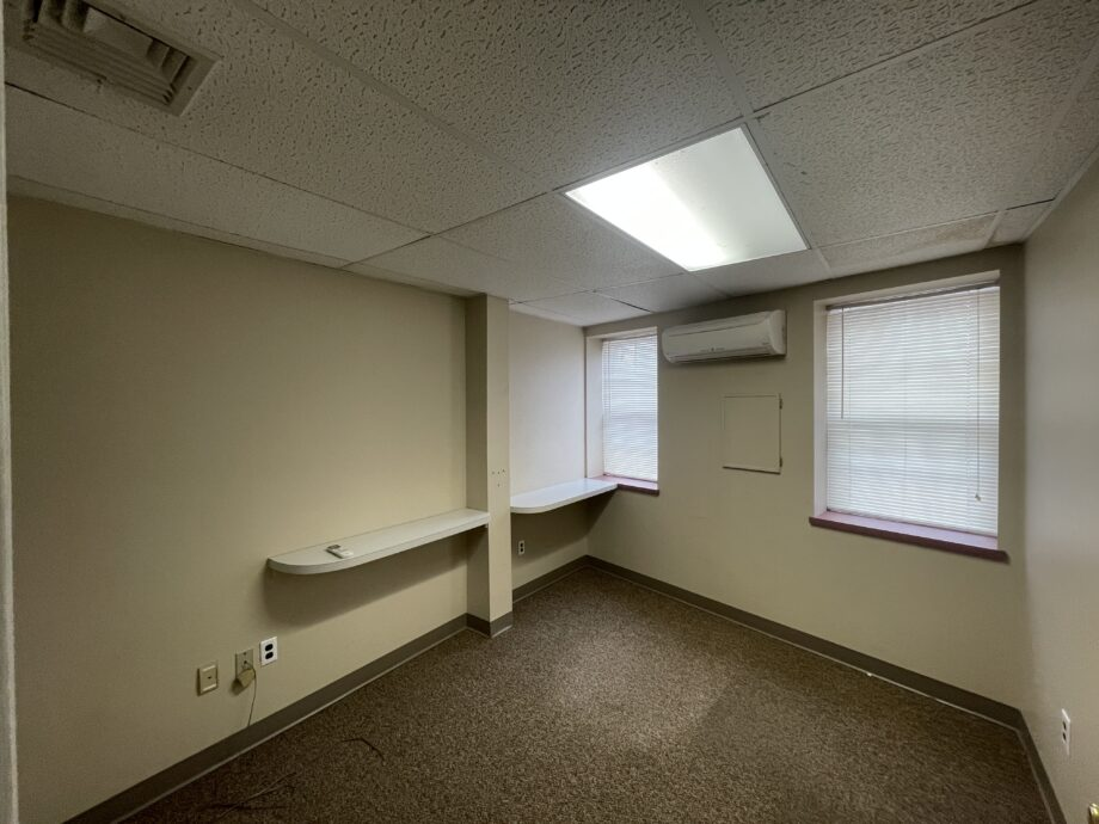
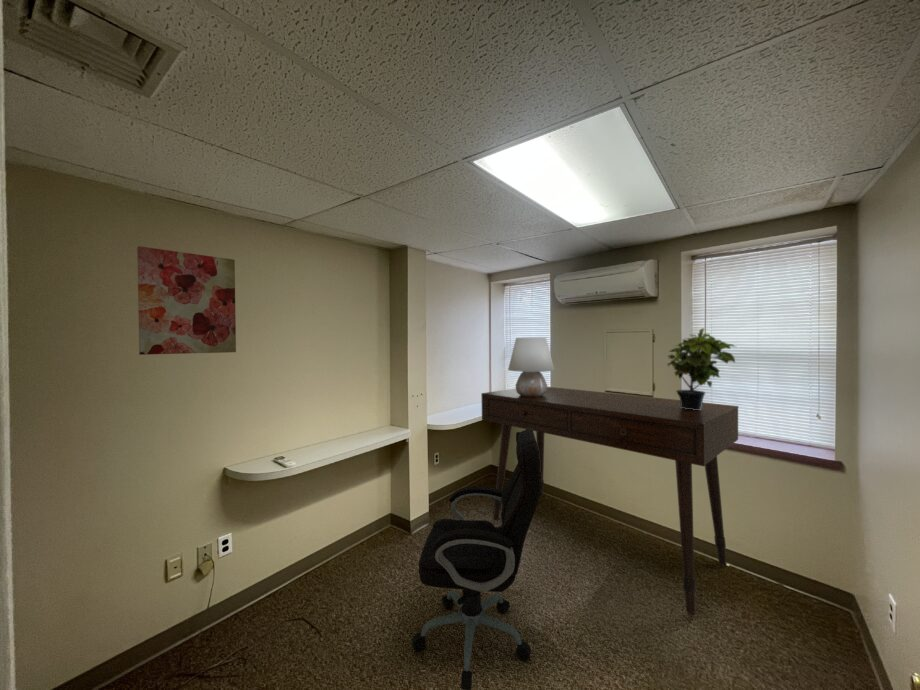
+ office chair [411,429,541,690]
+ desk [480,386,739,615]
+ wall art [136,245,237,356]
+ table lamp [507,336,555,397]
+ potted plant [666,327,737,410]
